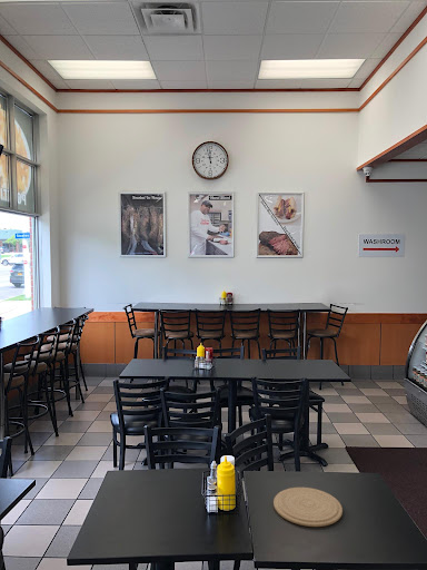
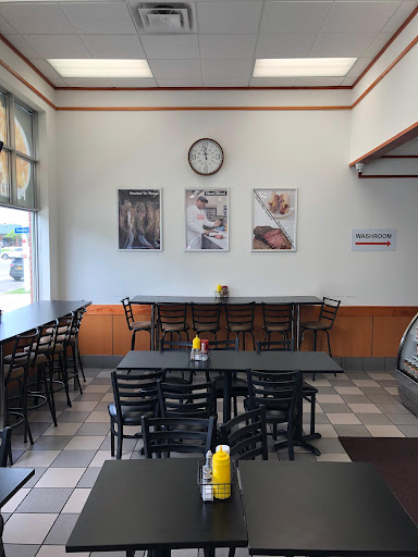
- plate [272,487,344,528]
